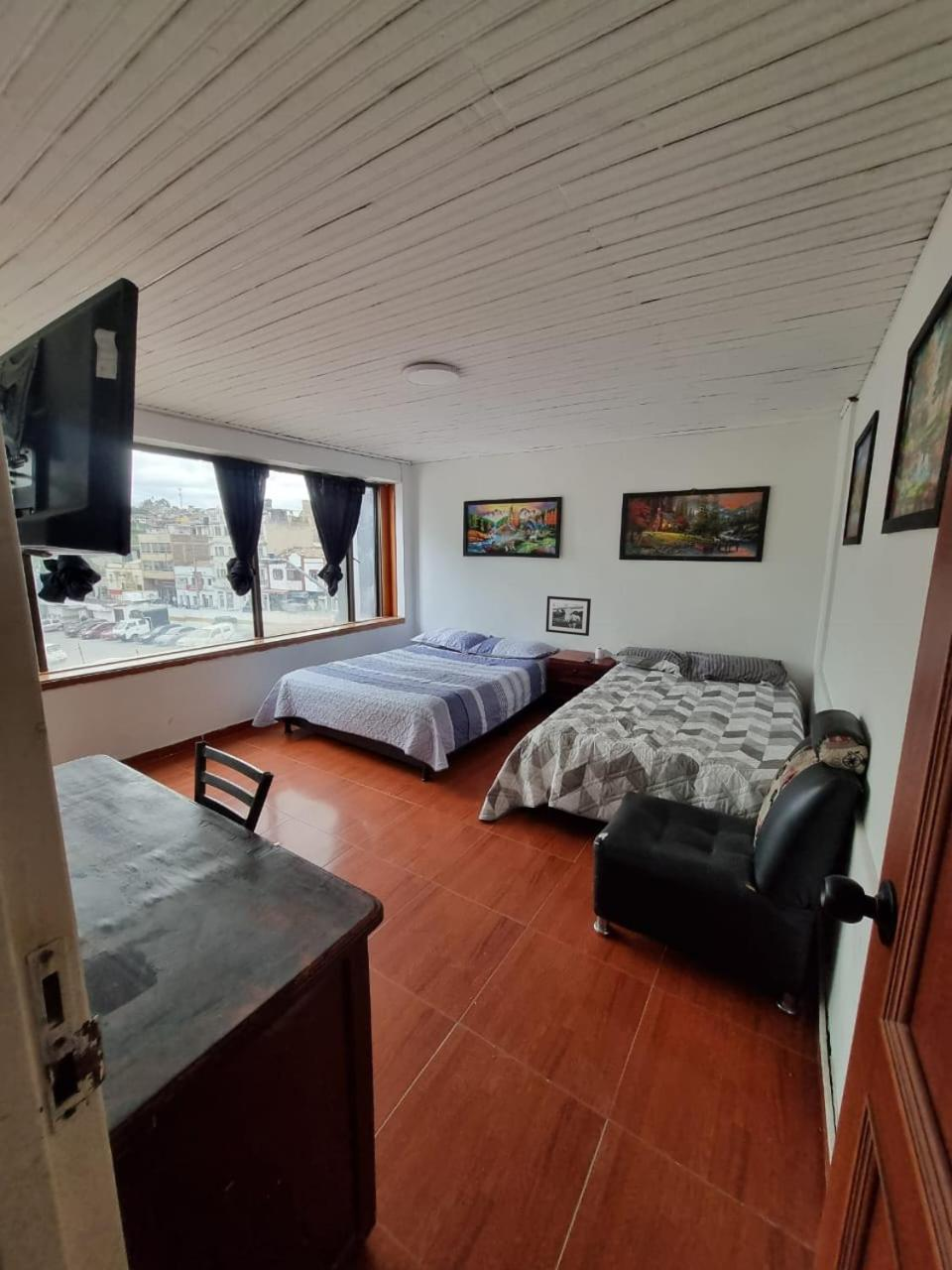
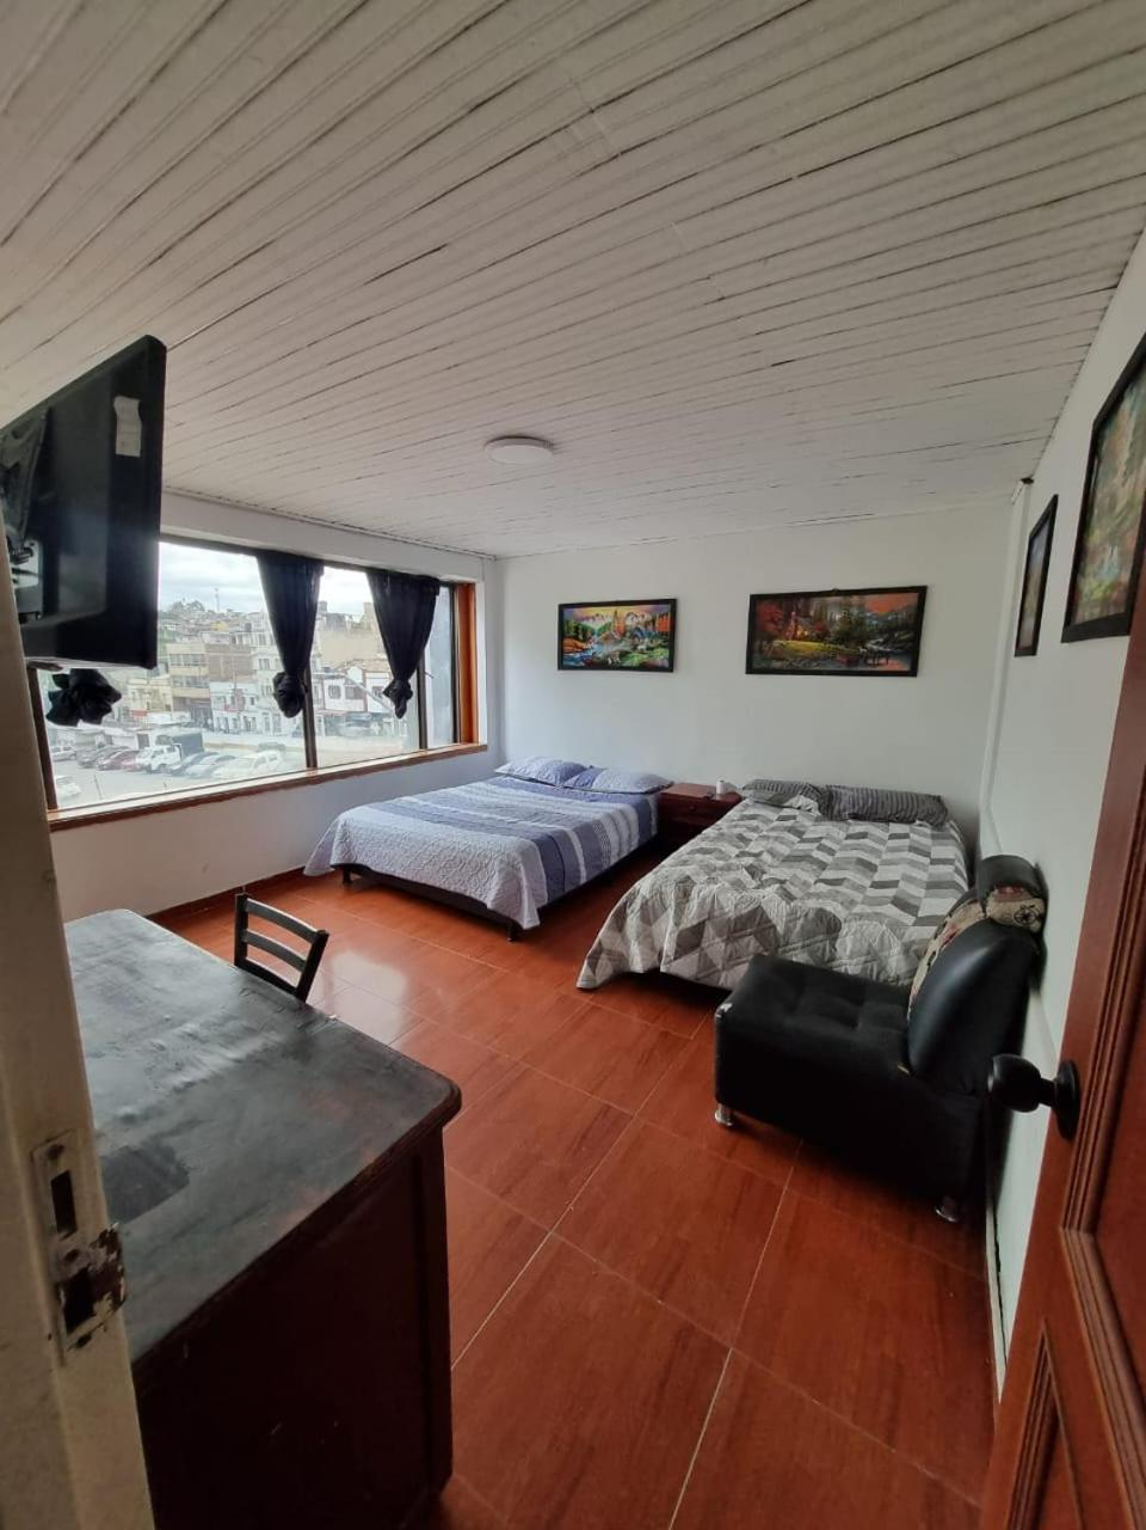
- picture frame [545,595,592,637]
